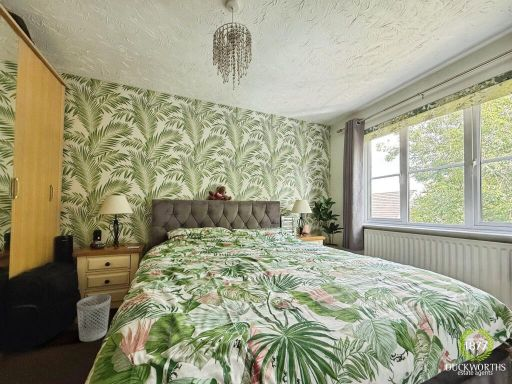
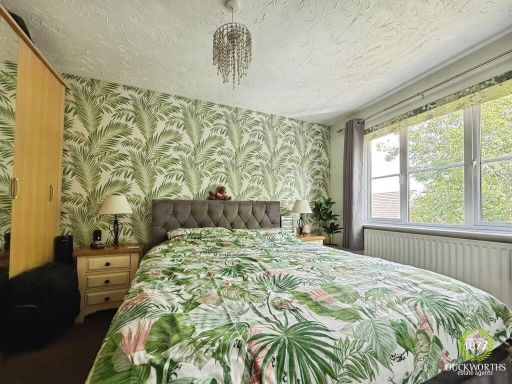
- wastebasket [76,294,112,343]
